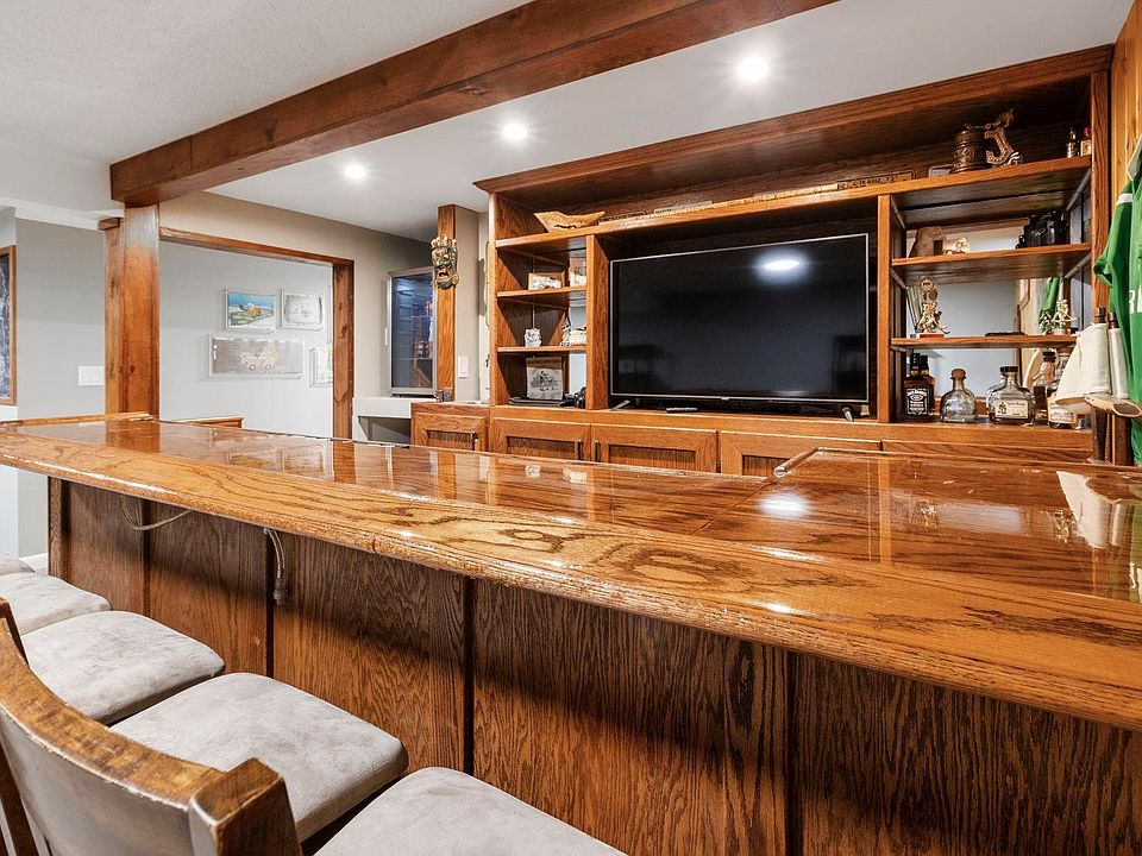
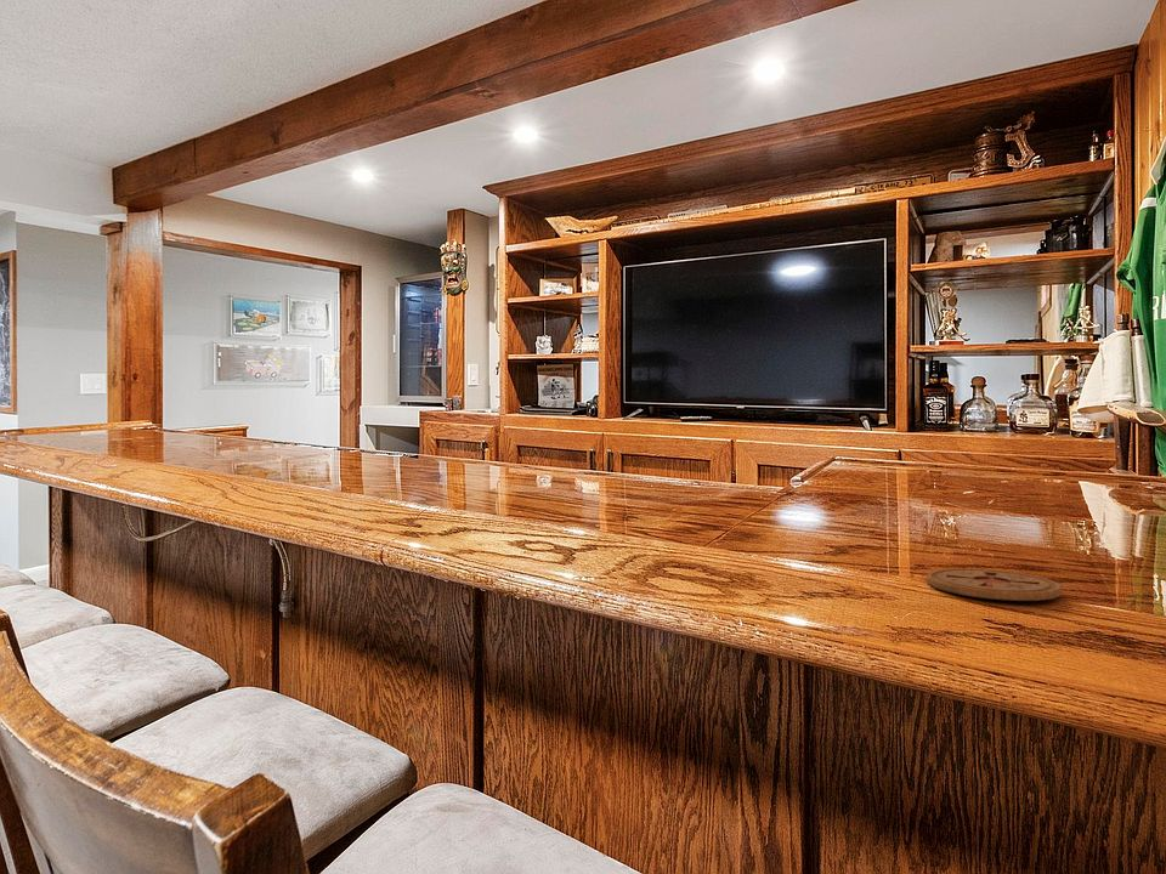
+ coaster [926,568,1063,602]
